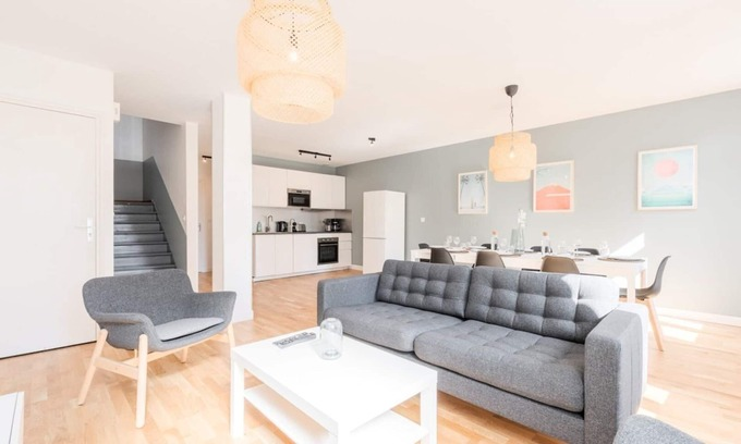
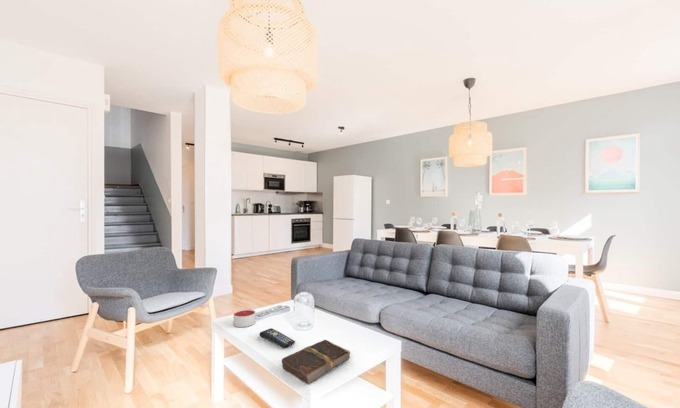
+ remote control [259,327,296,349]
+ candle [233,308,256,328]
+ book [281,339,351,385]
